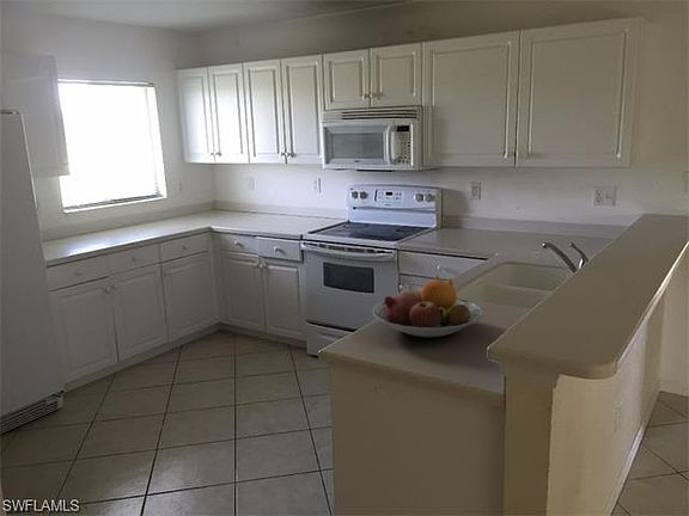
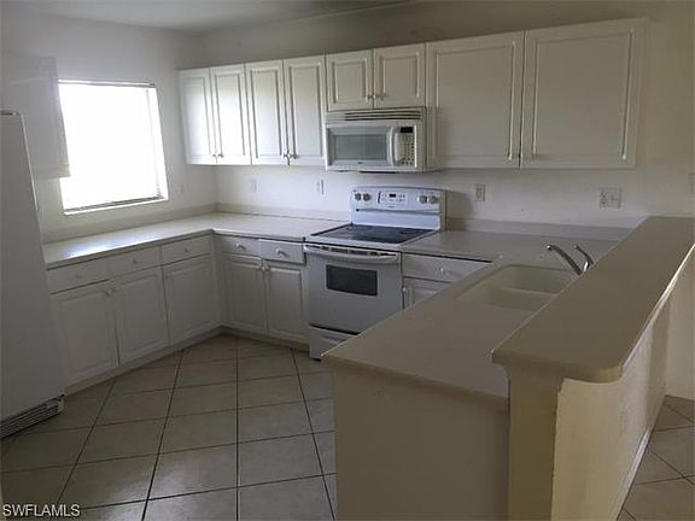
- fruit bowl [372,275,484,338]
